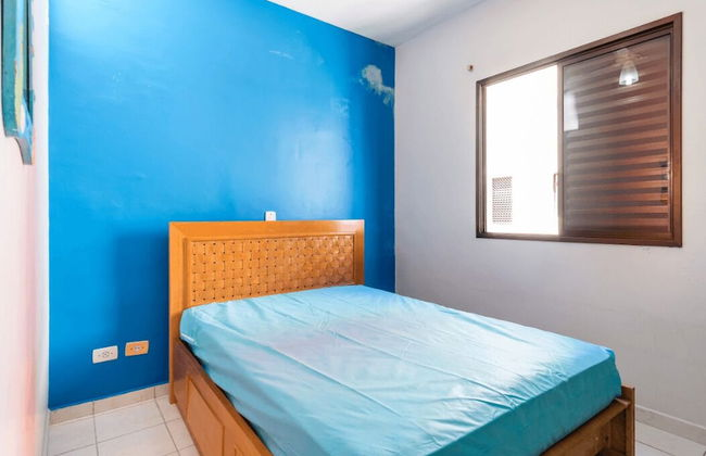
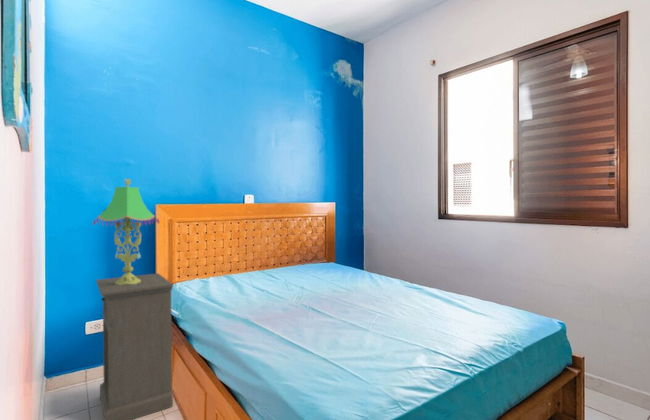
+ nightstand [95,272,174,420]
+ table lamp [92,178,160,285]
